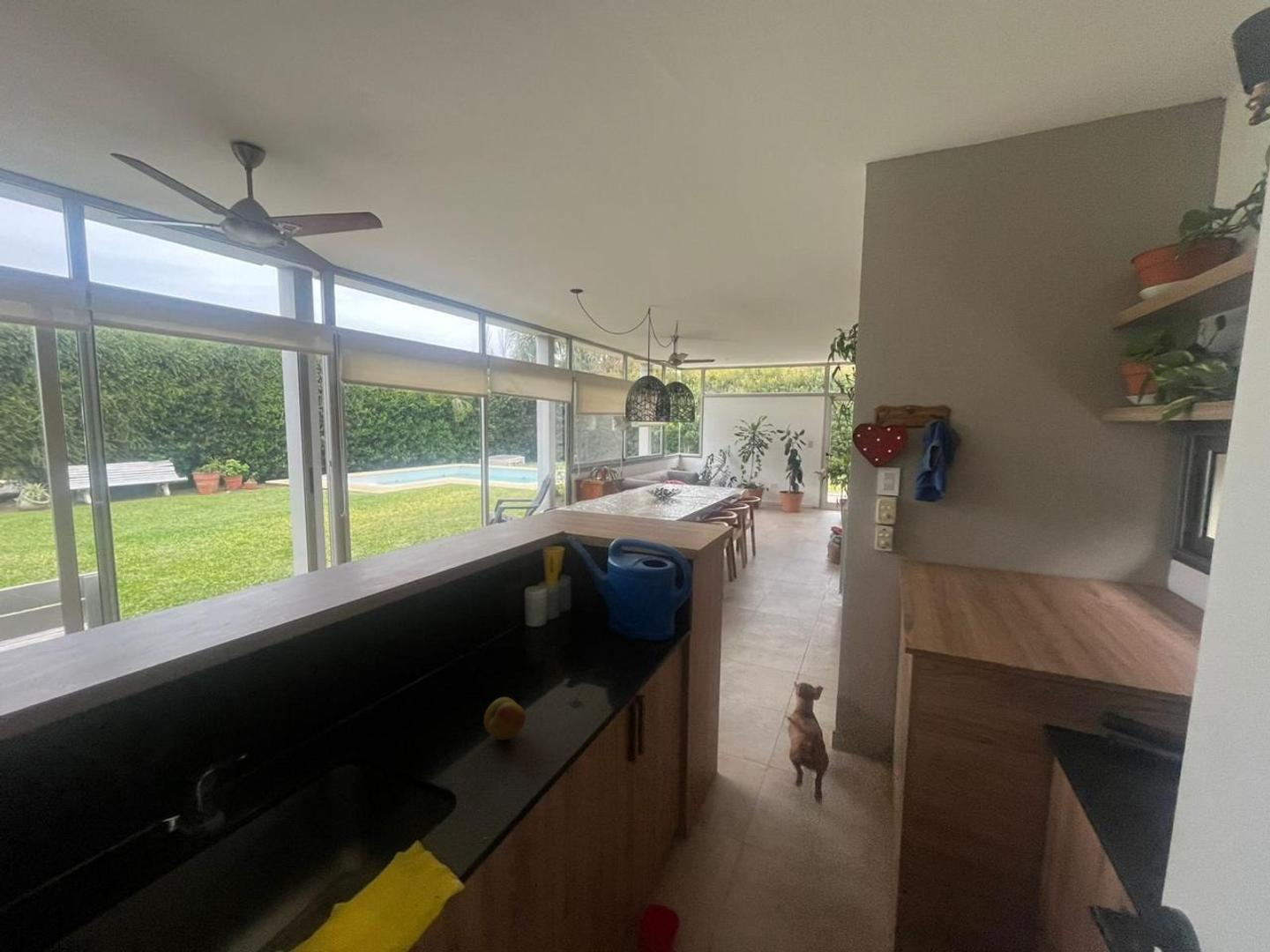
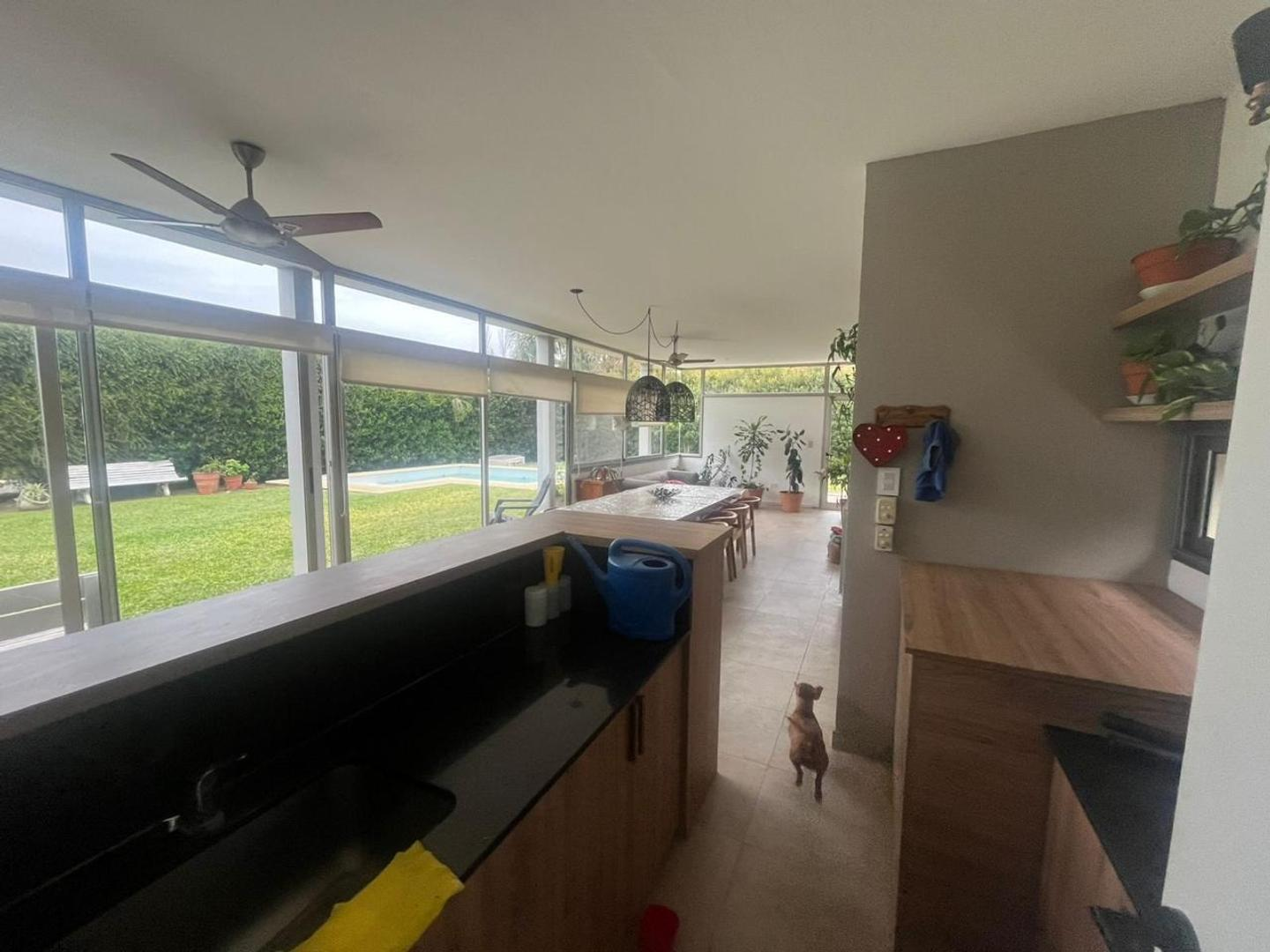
- fruit [483,696,527,741]
